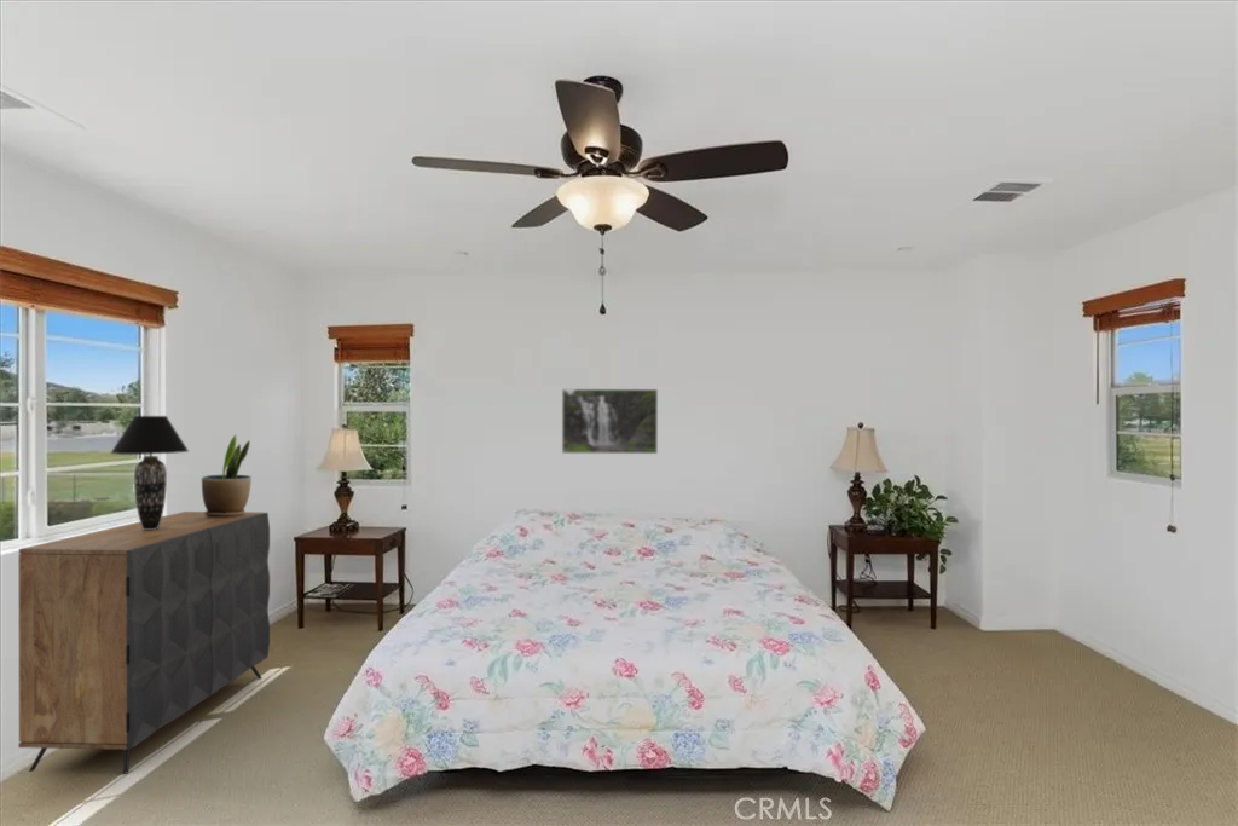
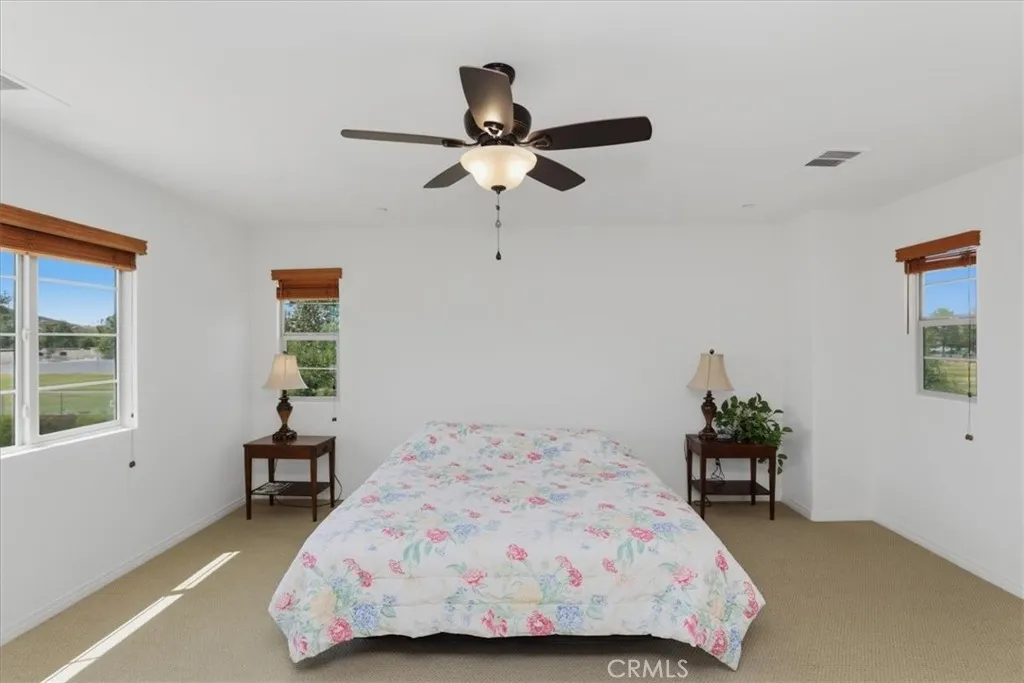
- potted plant [201,434,253,518]
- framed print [561,388,659,455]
- dresser [17,510,271,775]
- table lamp [109,415,190,530]
